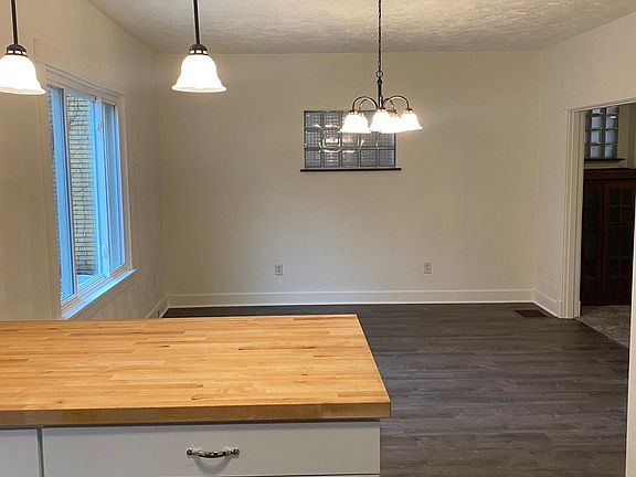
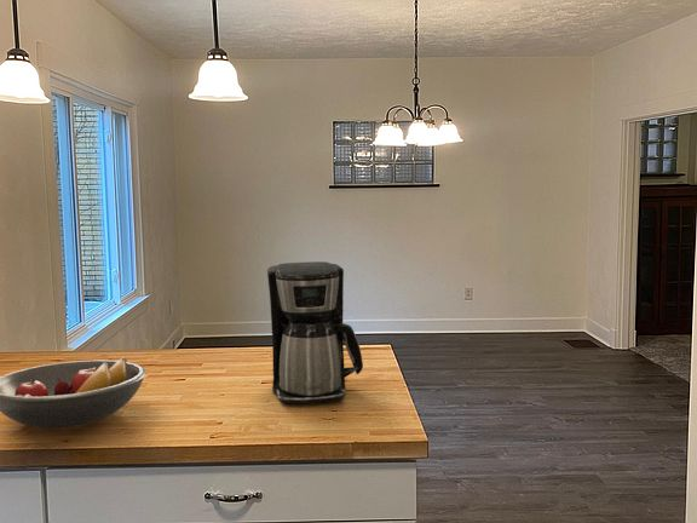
+ fruit bowl [0,356,148,430]
+ coffee maker [266,260,364,404]
